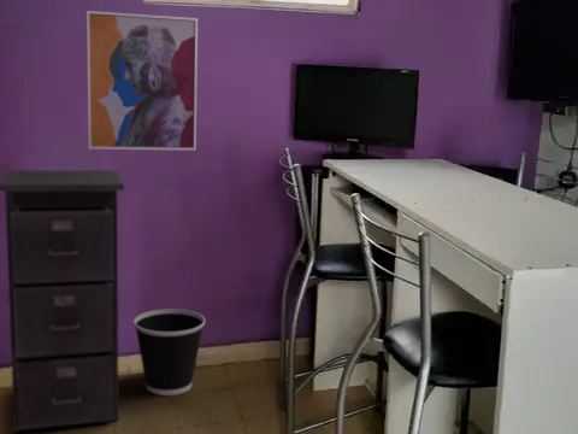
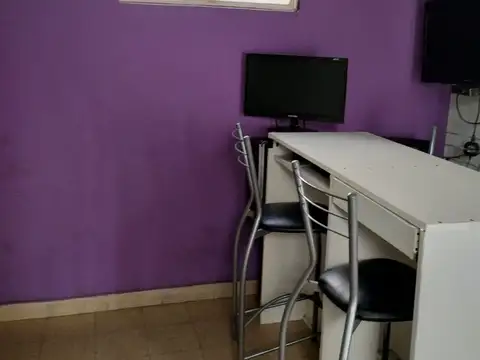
- wastebasket [132,307,206,397]
- filing cabinet [0,169,125,433]
- wall art [85,10,199,152]
